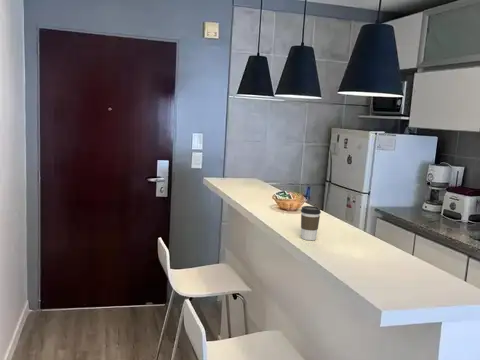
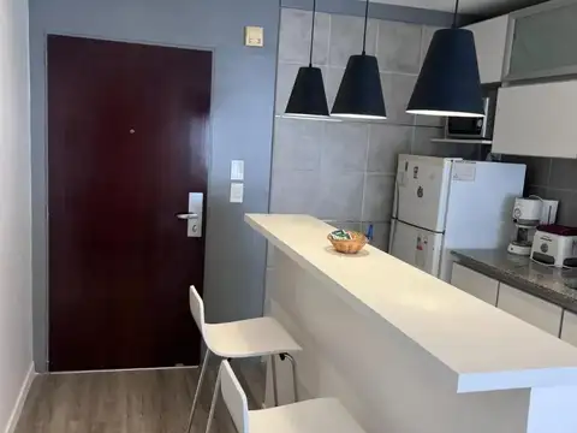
- coffee cup [300,205,322,241]
